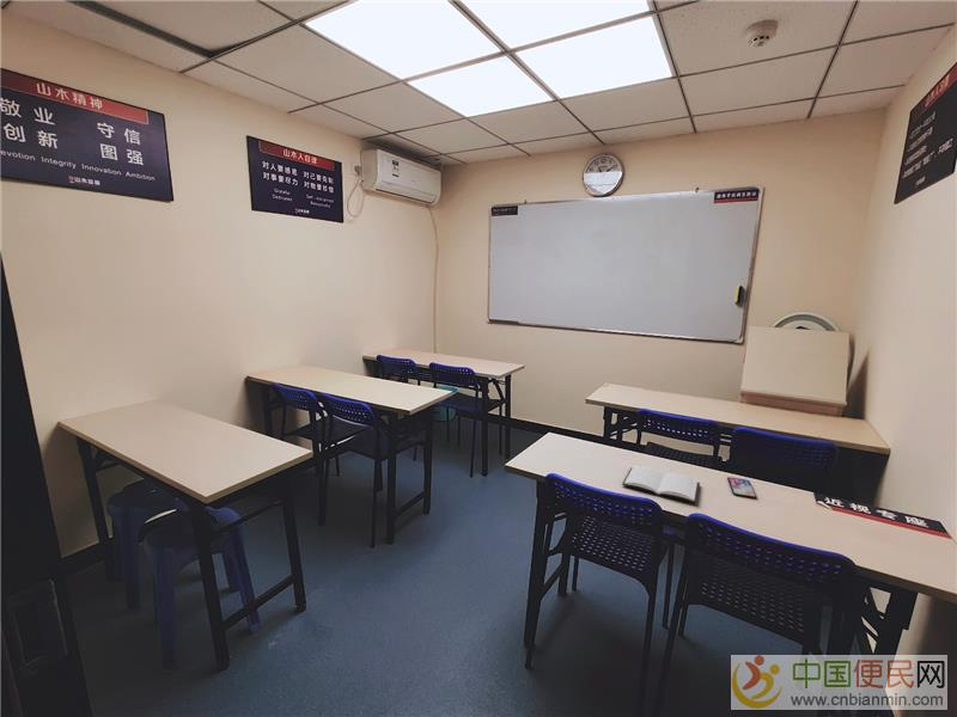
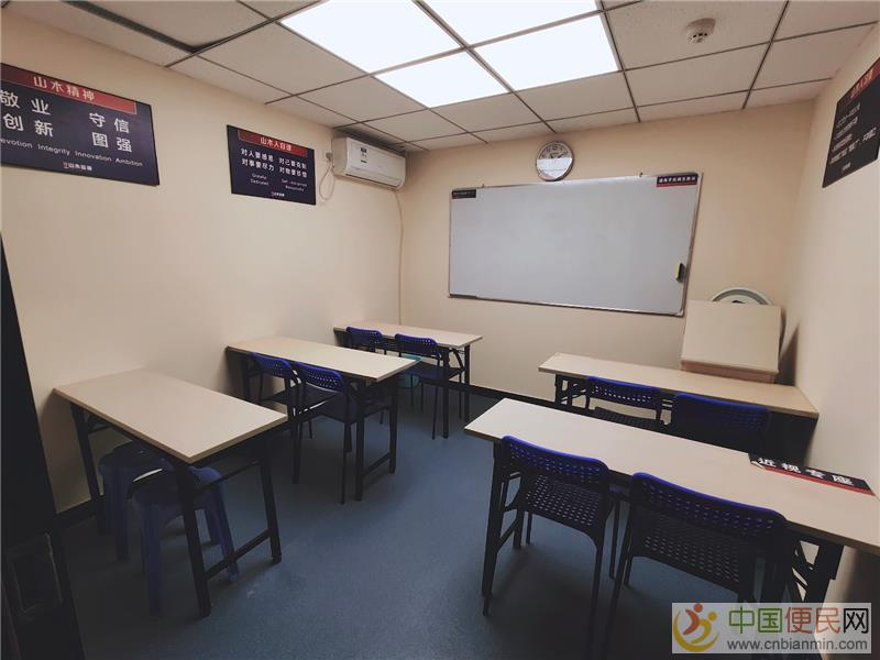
- book [621,465,701,504]
- smartphone [726,476,757,500]
